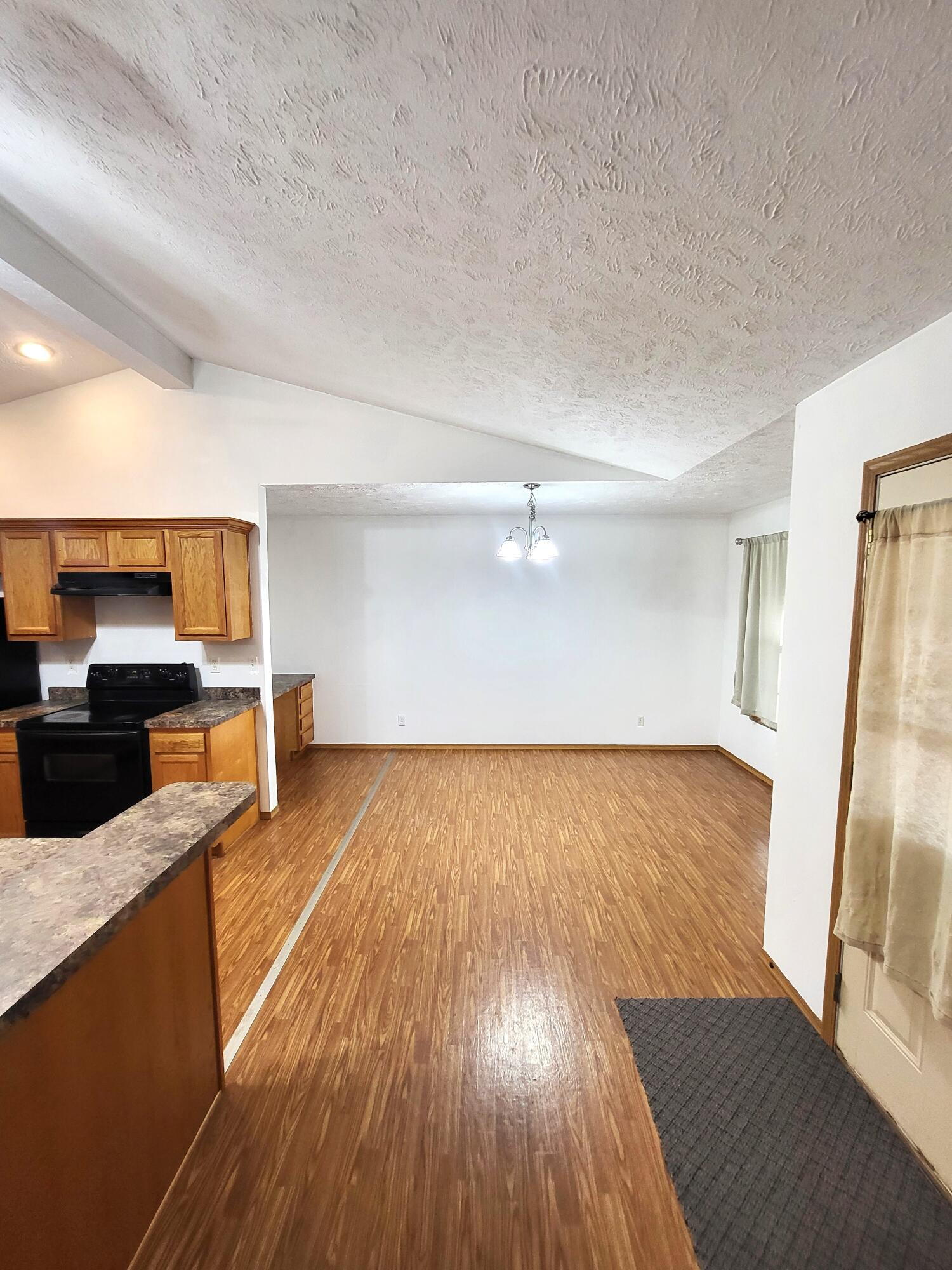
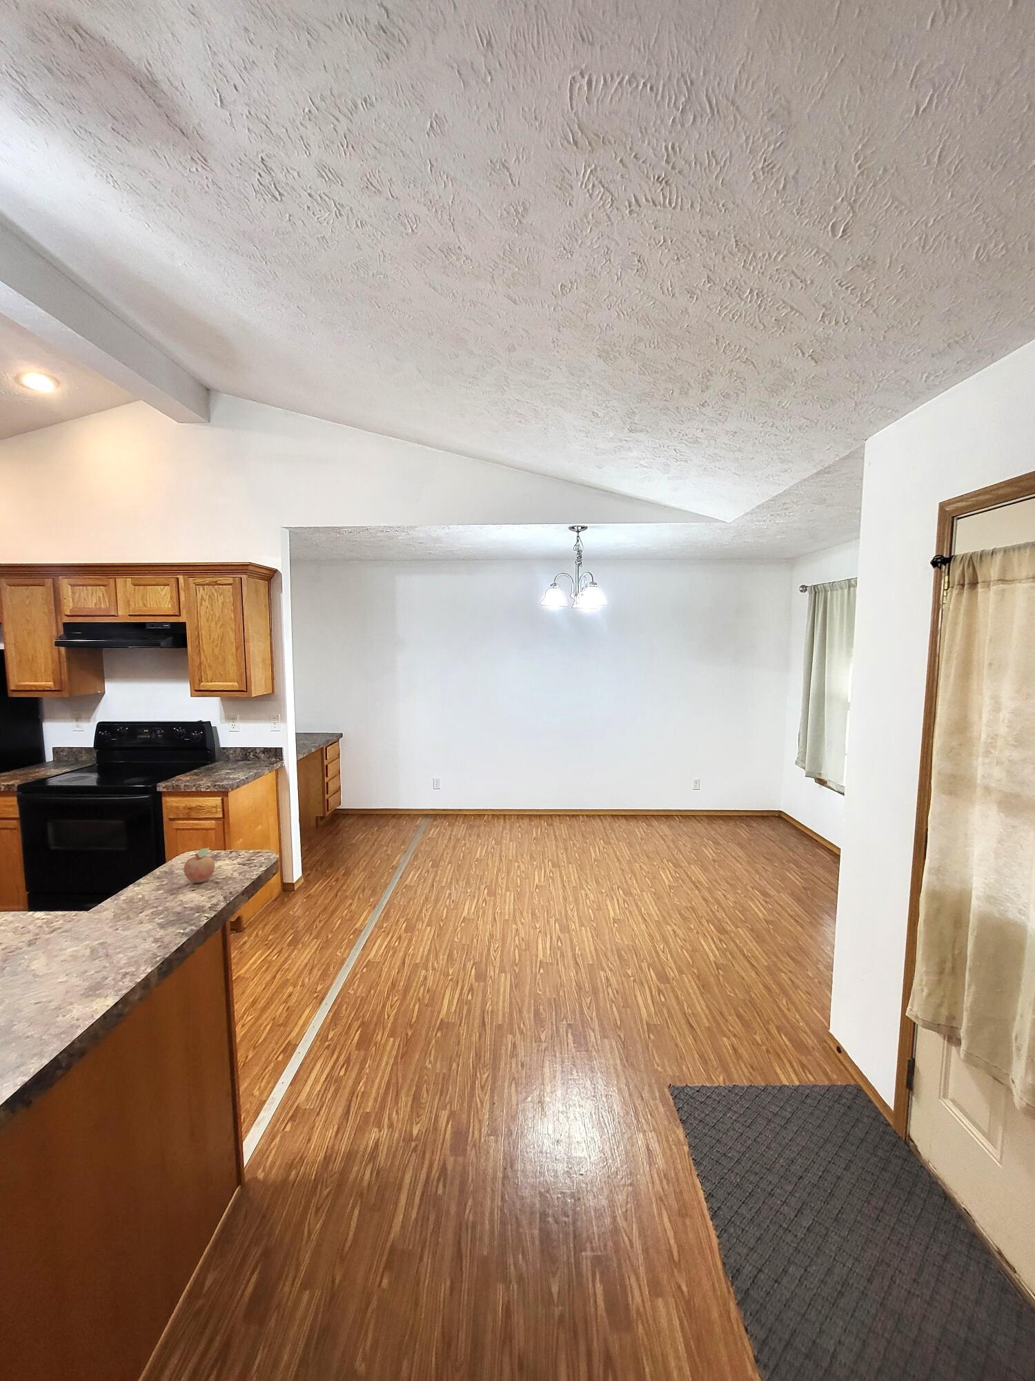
+ fruit [184,847,215,883]
